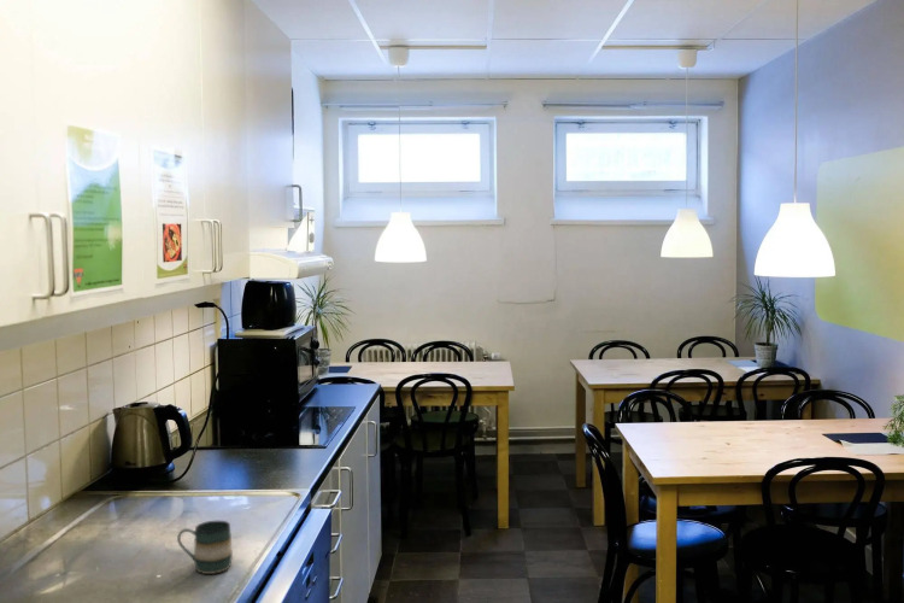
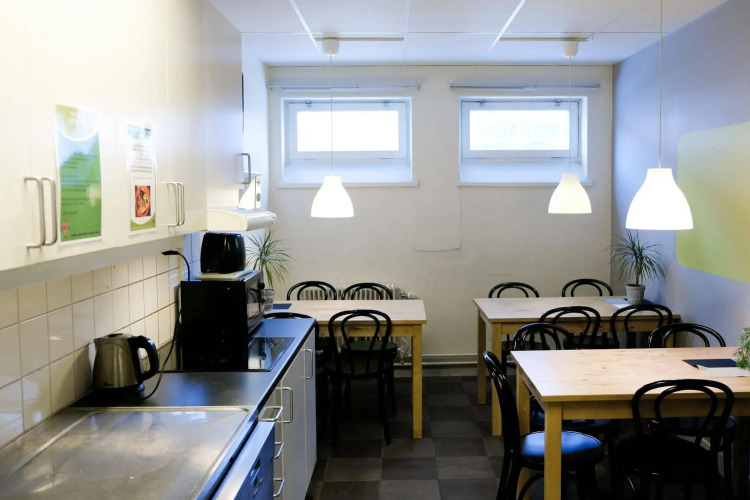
- mug [176,520,234,575]
